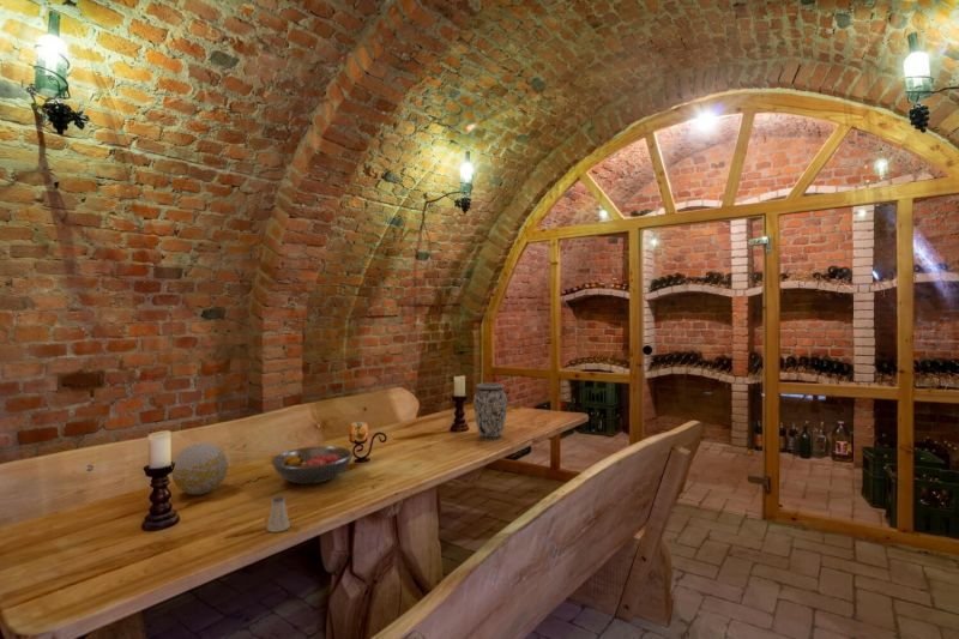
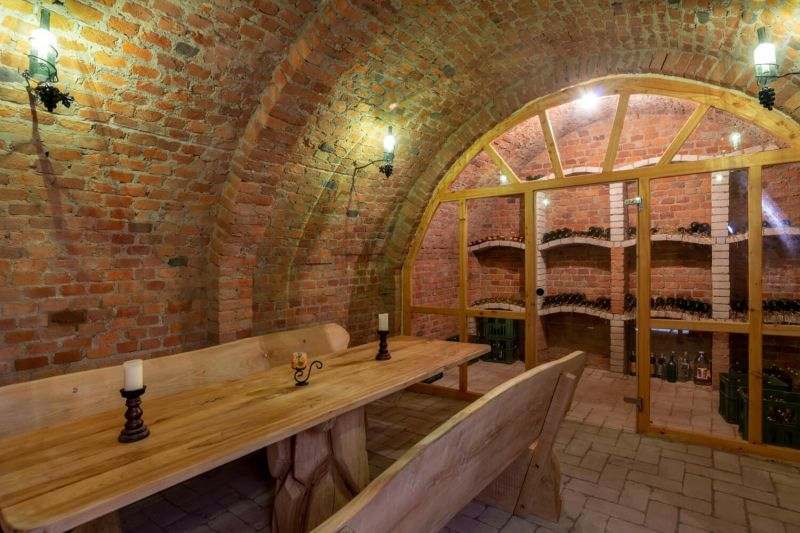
- fruit bowl [270,445,355,486]
- saltshaker [266,495,291,533]
- vase [472,381,508,441]
- decorative ball [170,442,229,496]
